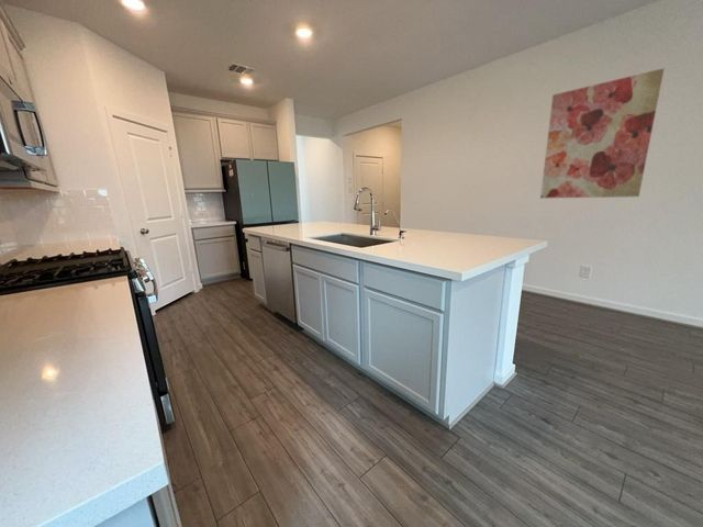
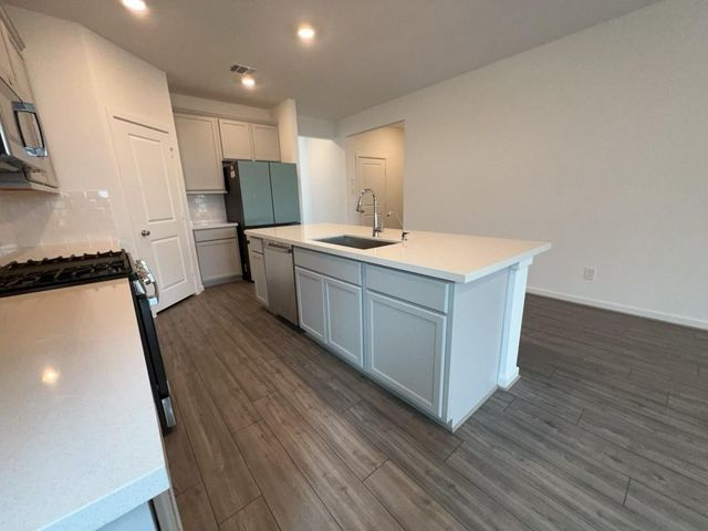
- wall art [539,67,666,199]
